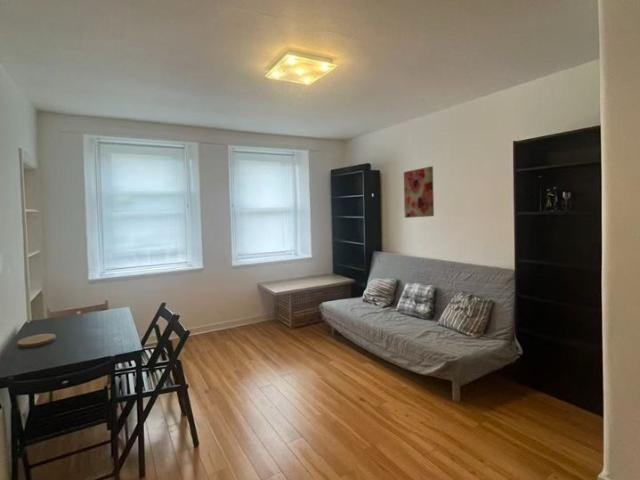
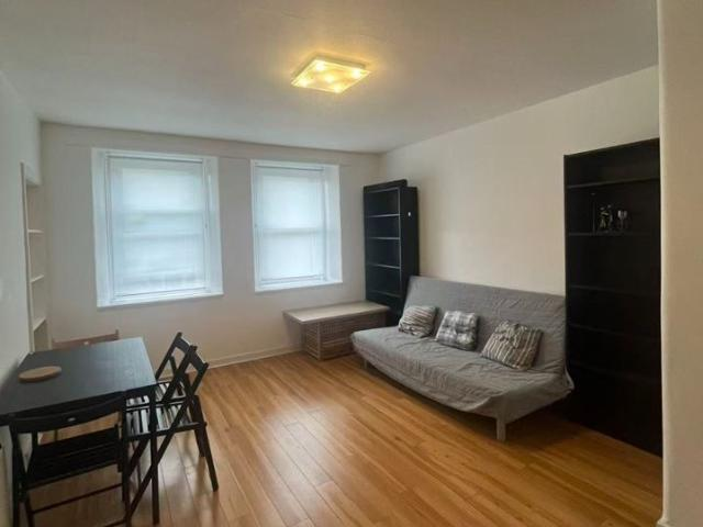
- wall art [403,165,435,219]
